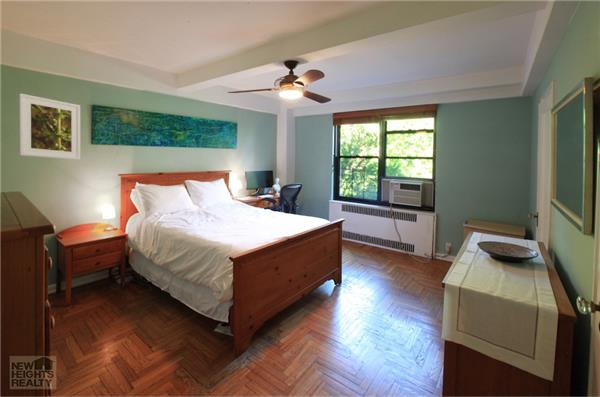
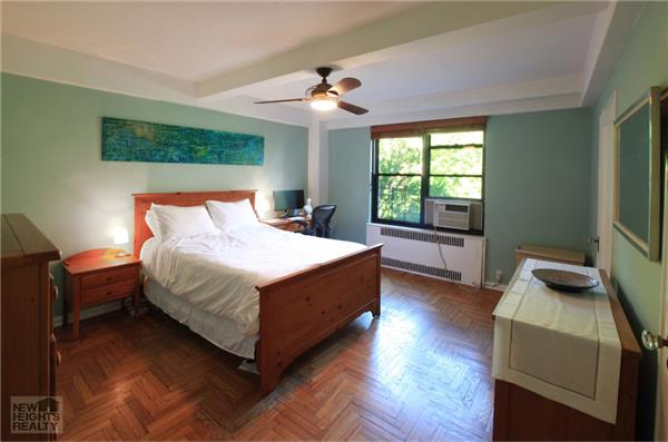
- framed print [19,92,81,161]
